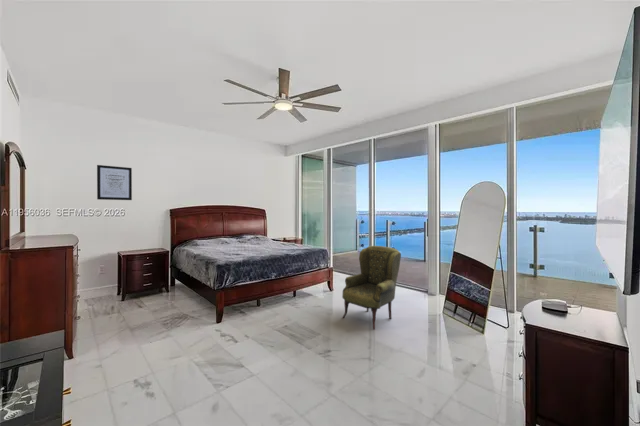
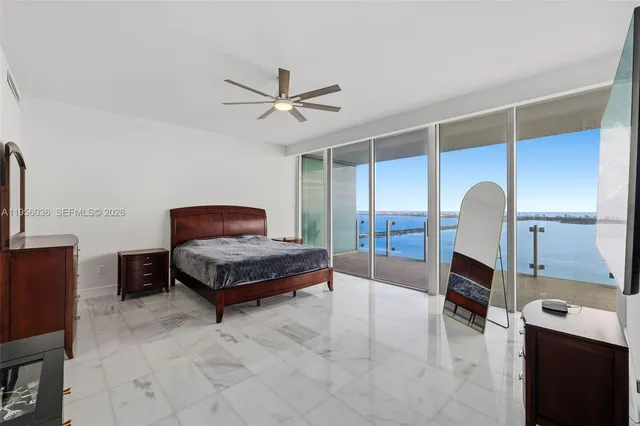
- wall art [96,164,133,201]
- armchair [341,245,402,331]
